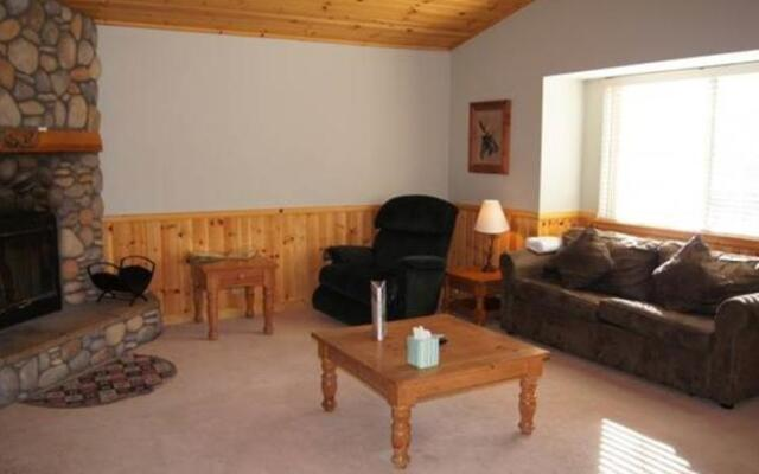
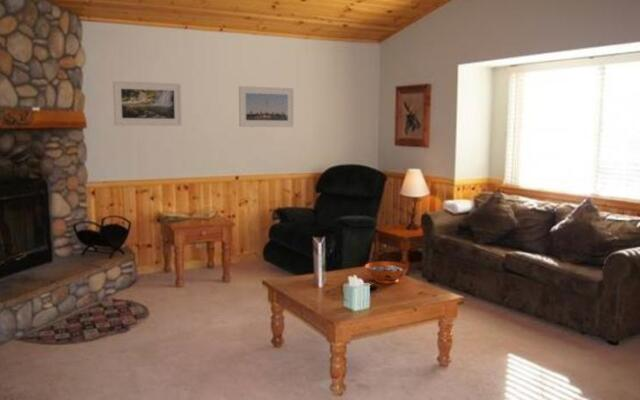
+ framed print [112,80,183,127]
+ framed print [238,85,295,128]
+ decorative bowl [364,260,409,284]
